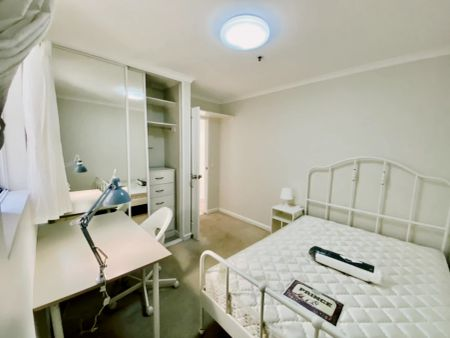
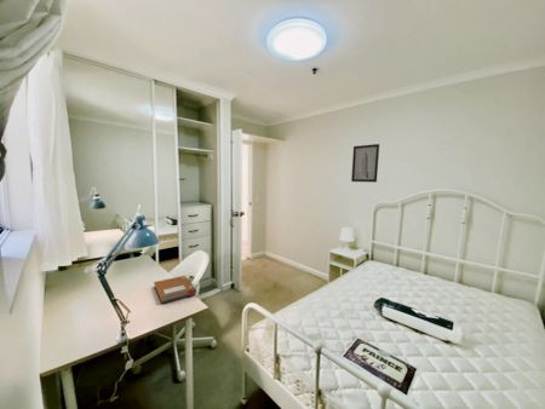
+ wall art [350,143,380,184]
+ notebook [153,275,197,304]
